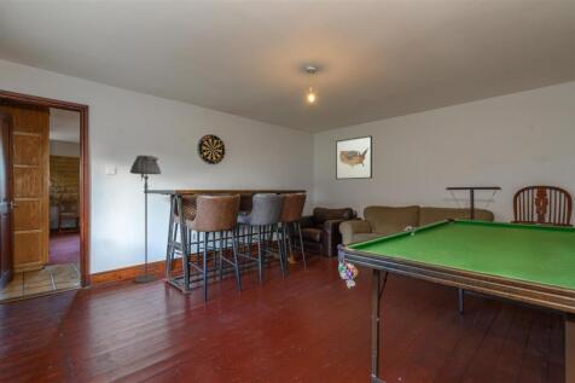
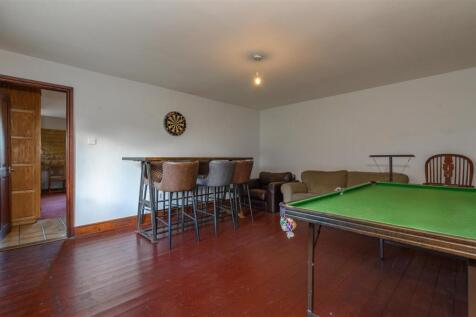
- wall art [335,134,373,180]
- floor lamp [129,155,162,284]
